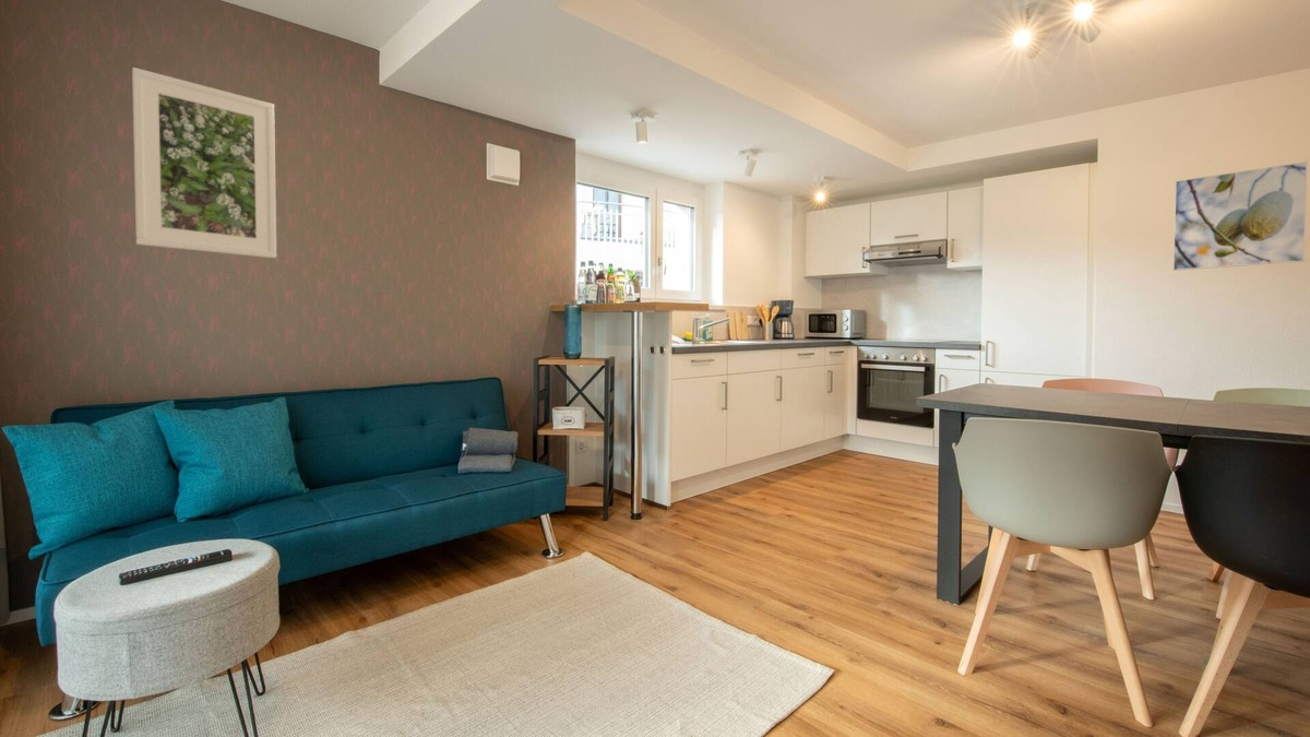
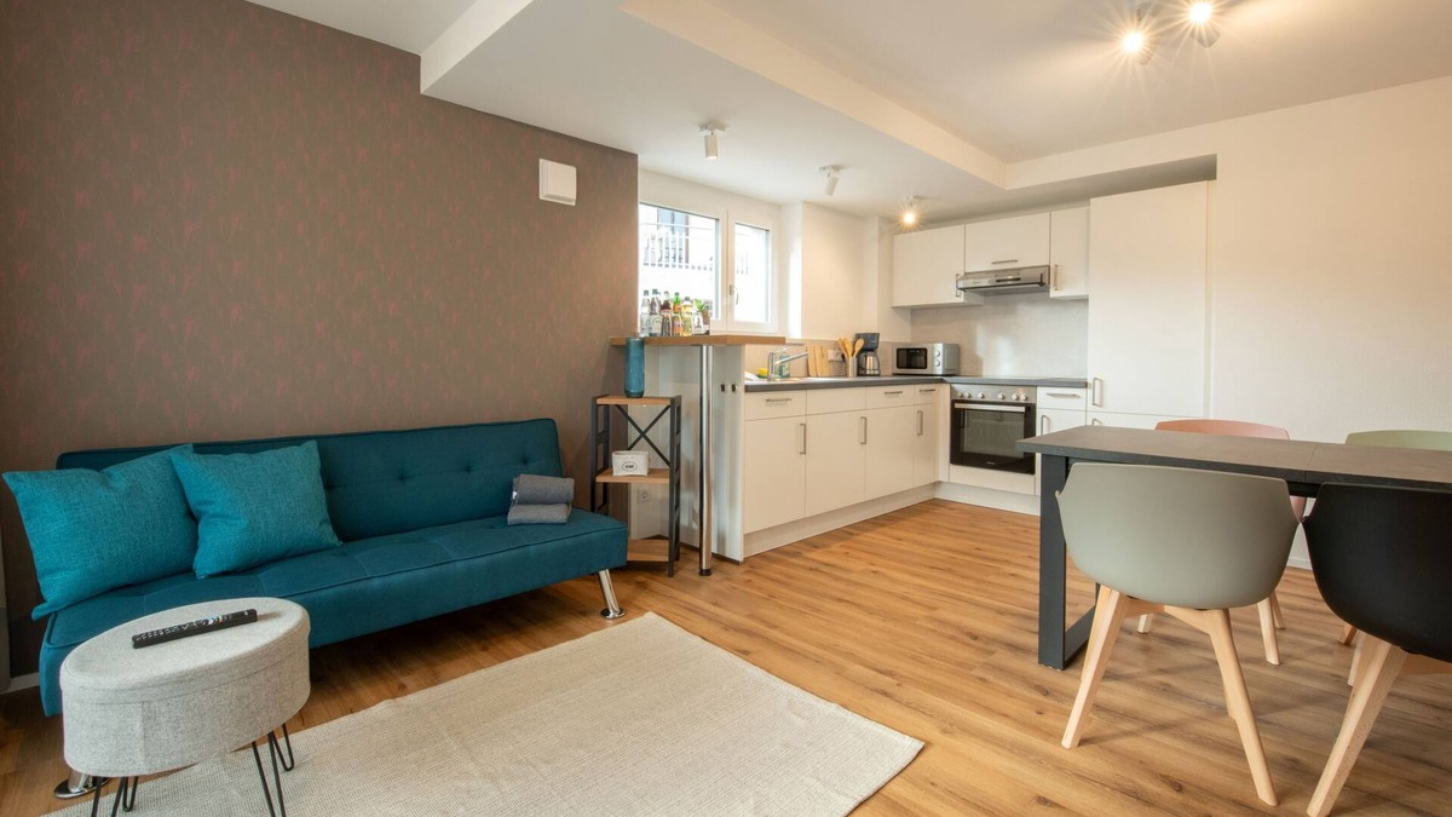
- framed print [1172,161,1308,272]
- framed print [131,67,277,259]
